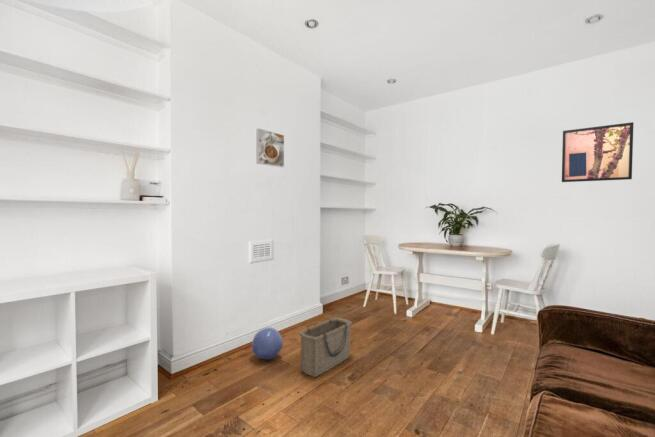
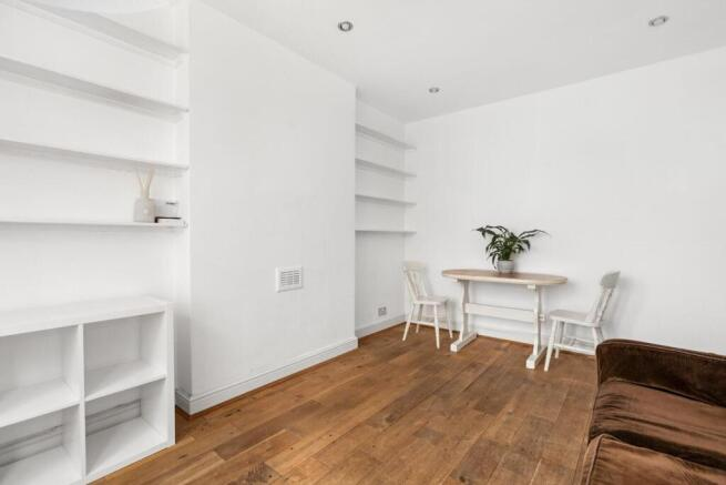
- wall art [561,121,635,183]
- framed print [256,128,285,168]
- basket [298,317,353,378]
- ball [251,326,284,360]
